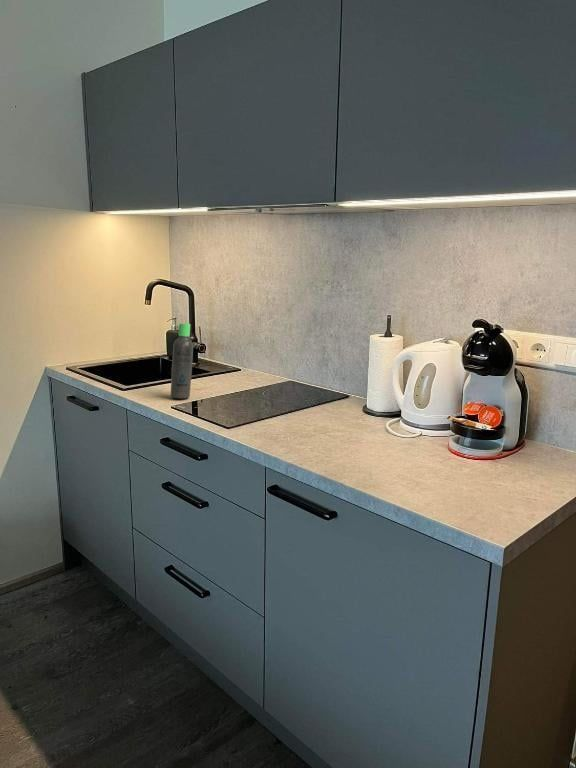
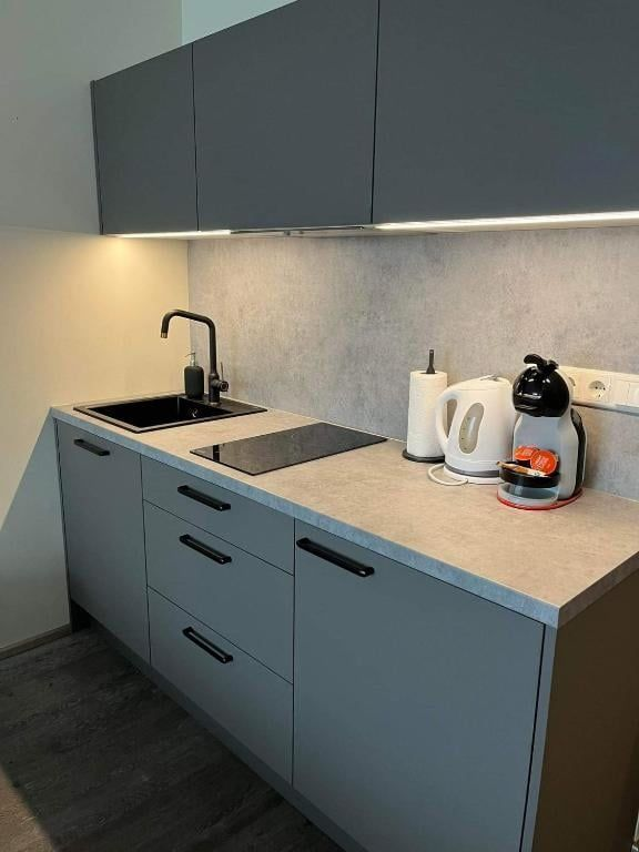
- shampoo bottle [170,322,194,399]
